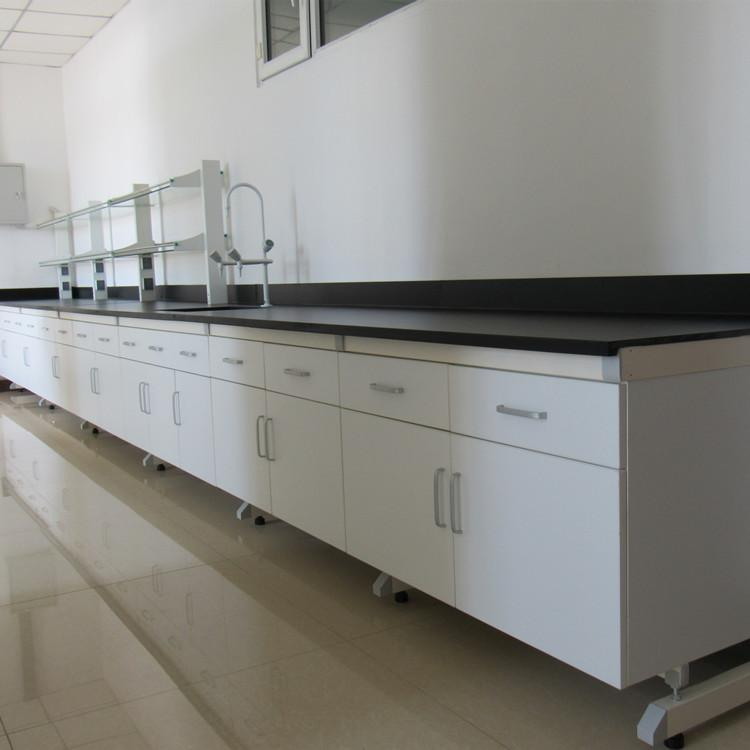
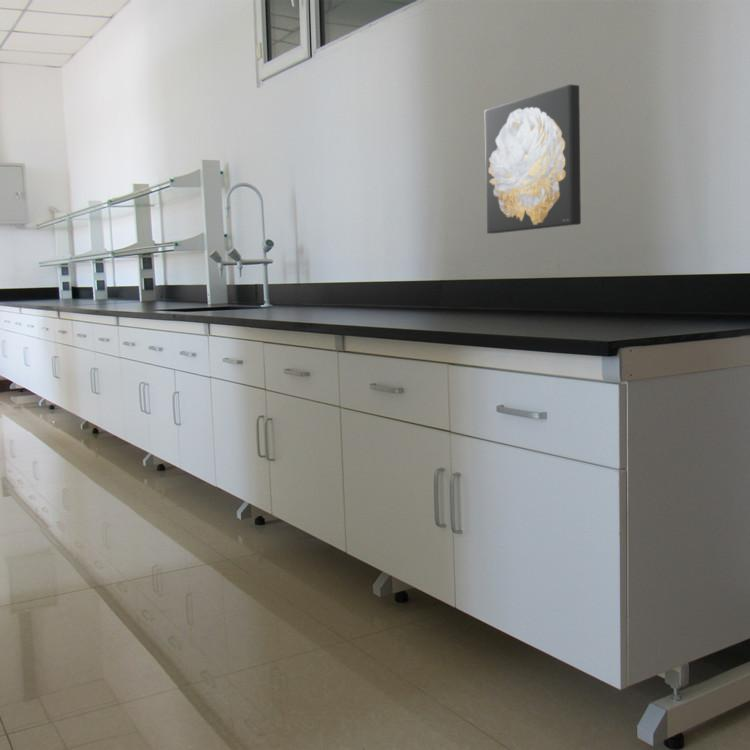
+ wall art [483,83,582,234]
